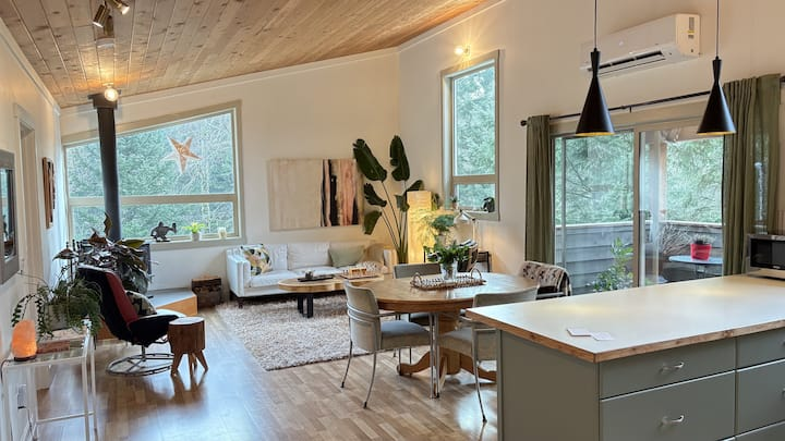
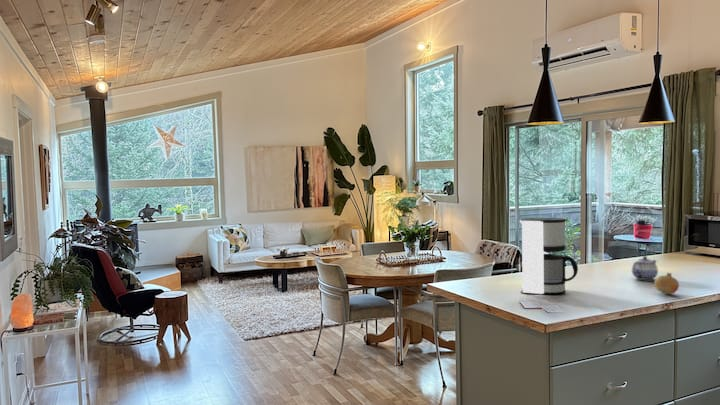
+ teapot [631,255,659,281]
+ coffee maker [519,217,579,295]
+ fruit [653,272,680,295]
